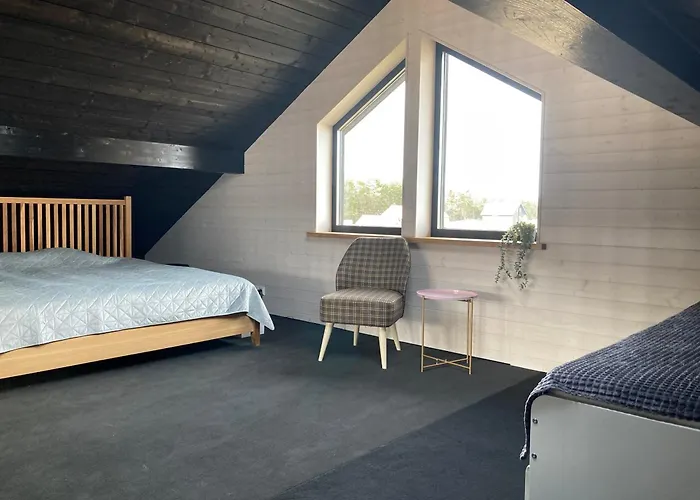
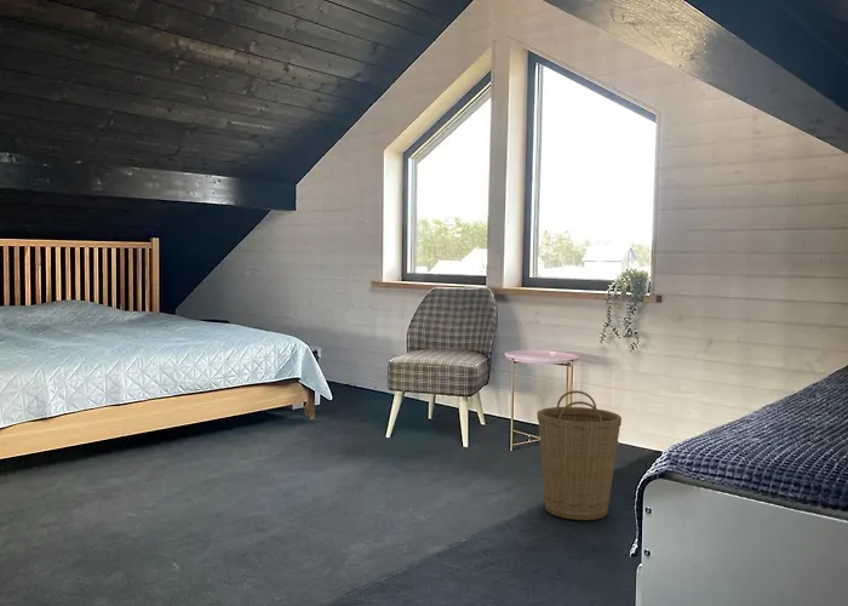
+ basket [537,389,623,521]
